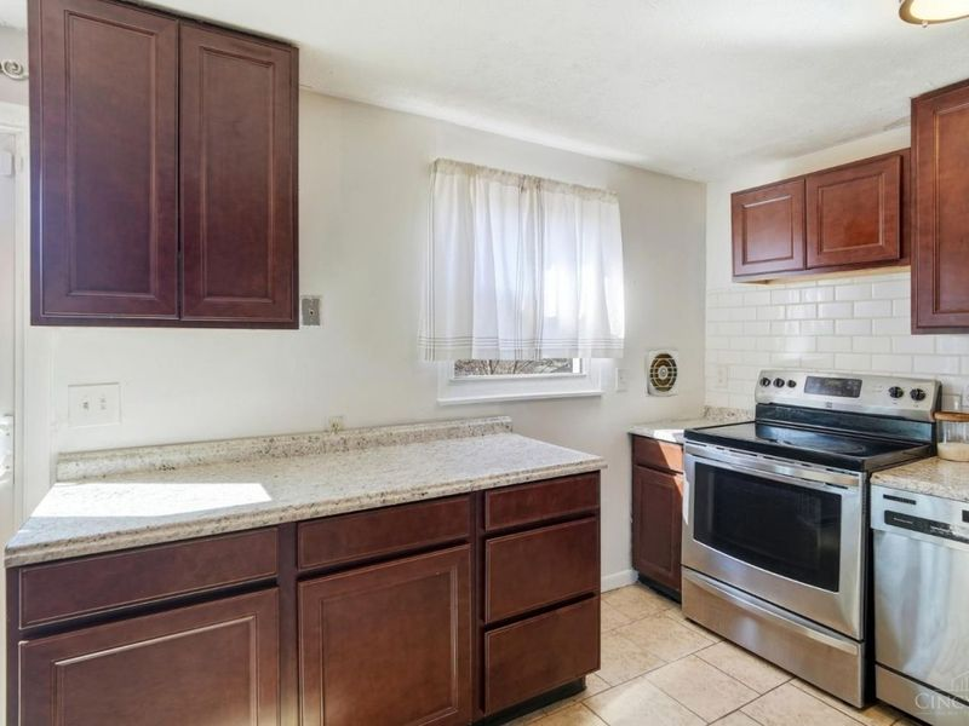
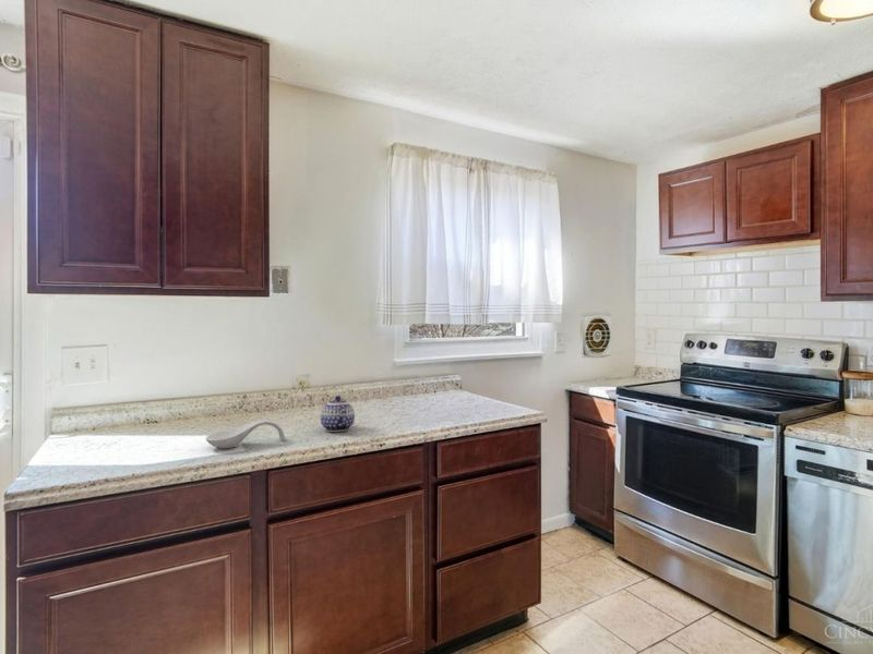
+ spoon rest [205,419,286,449]
+ teapot [320,395,356,433]
